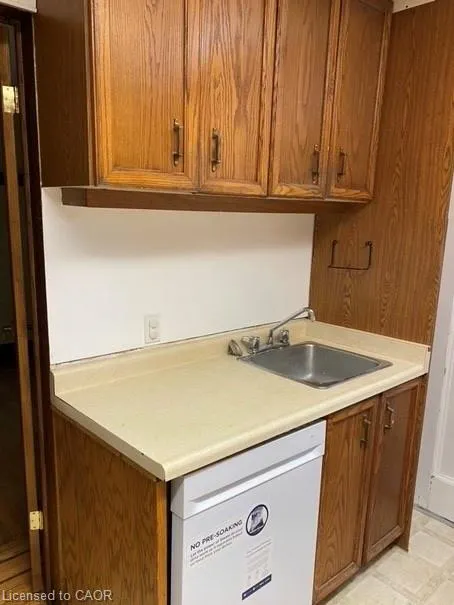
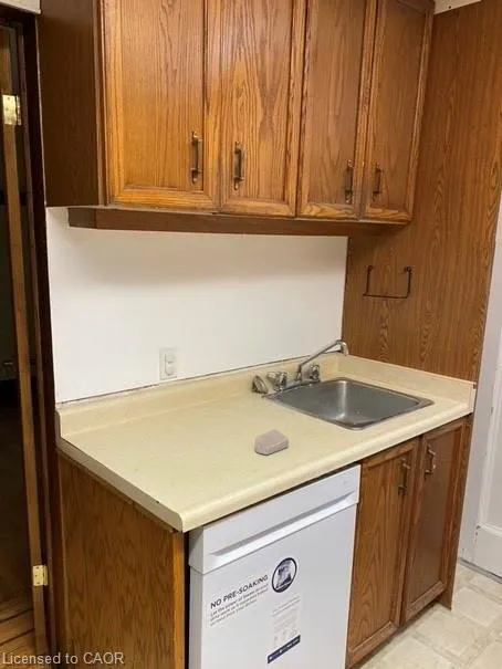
+ soap bar [254,428,290,456]
